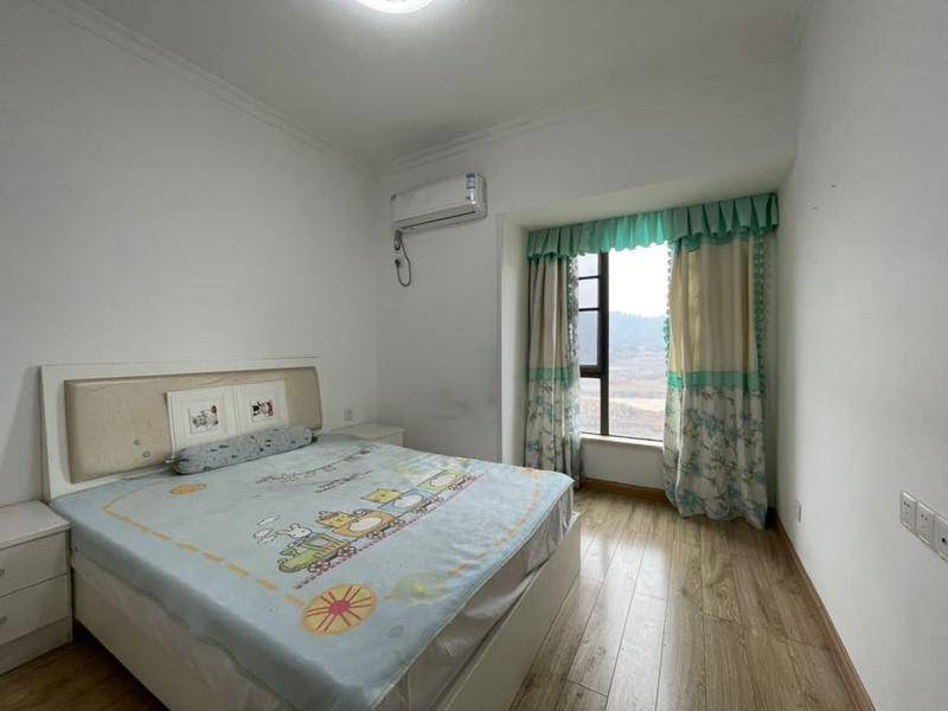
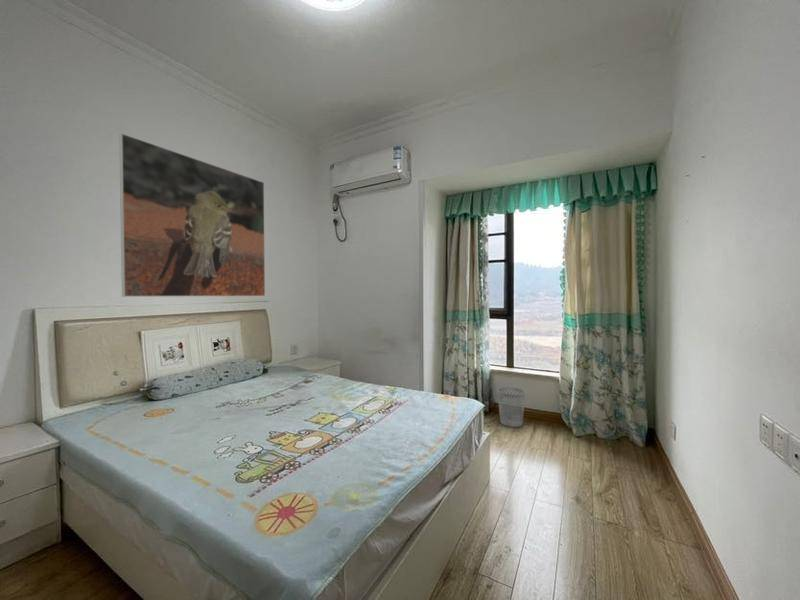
+ wastebasket [497,386,526,428]
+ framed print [118,132,266,298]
